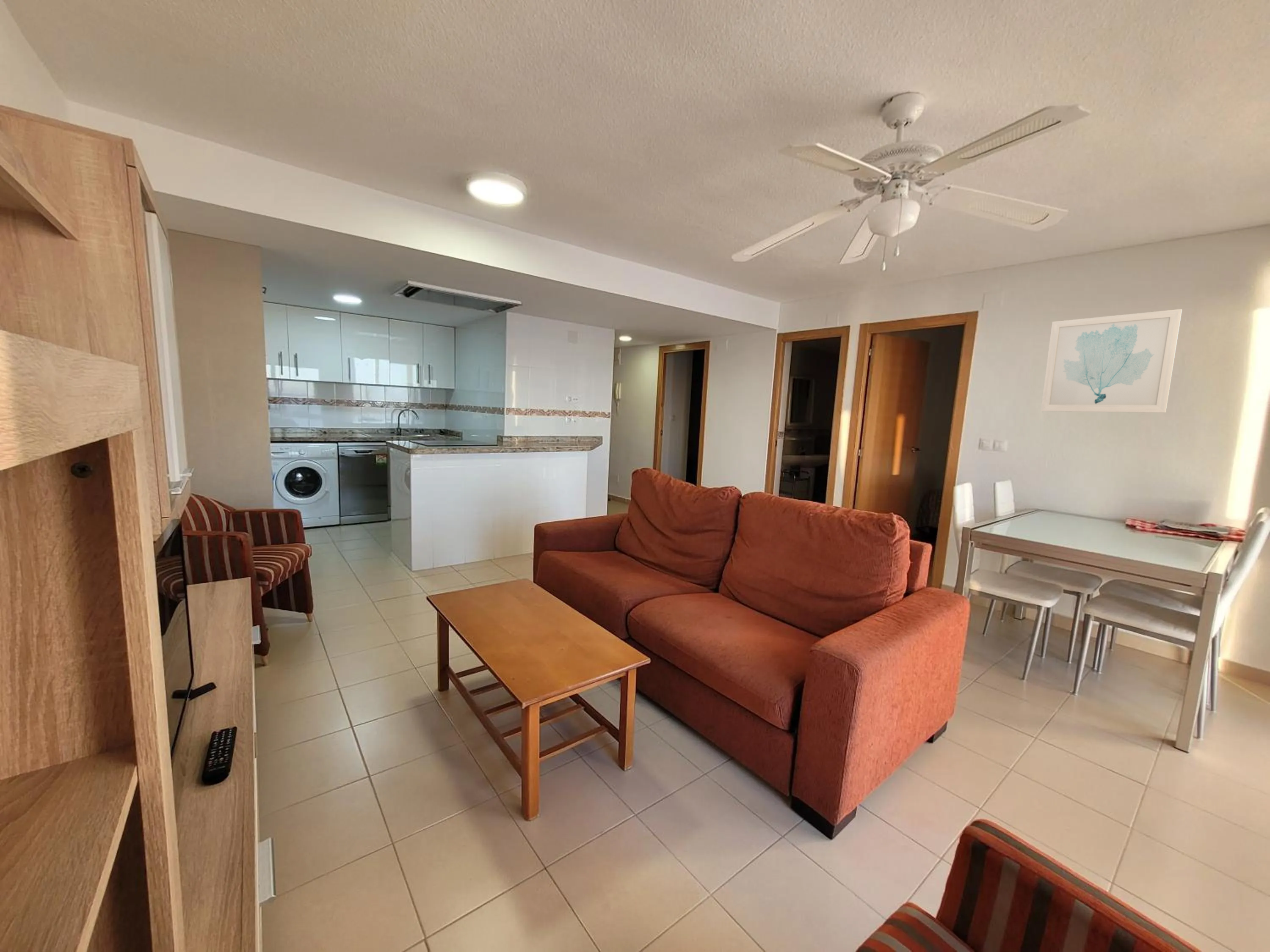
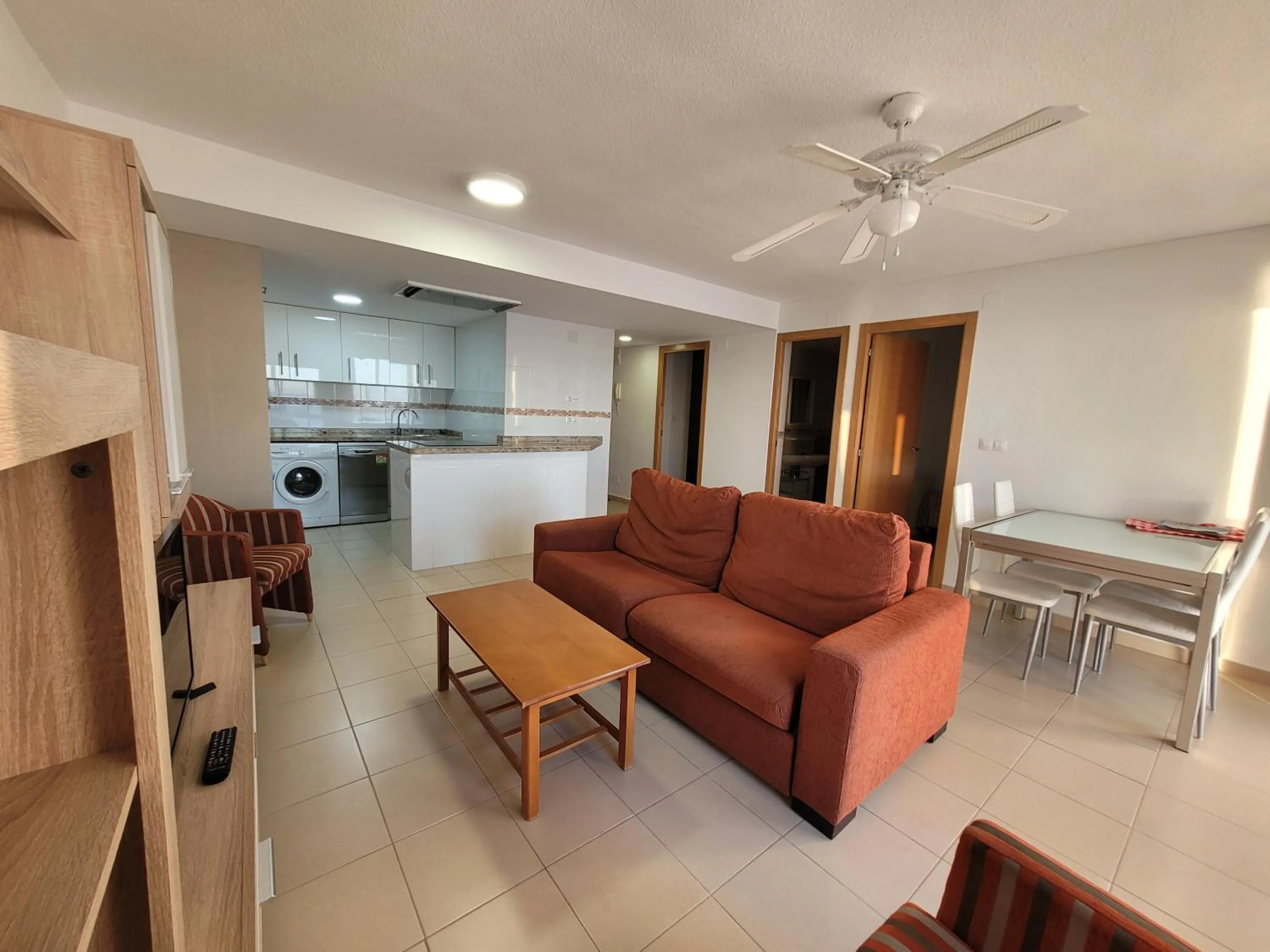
- wall art [1040,308,1182,413]
